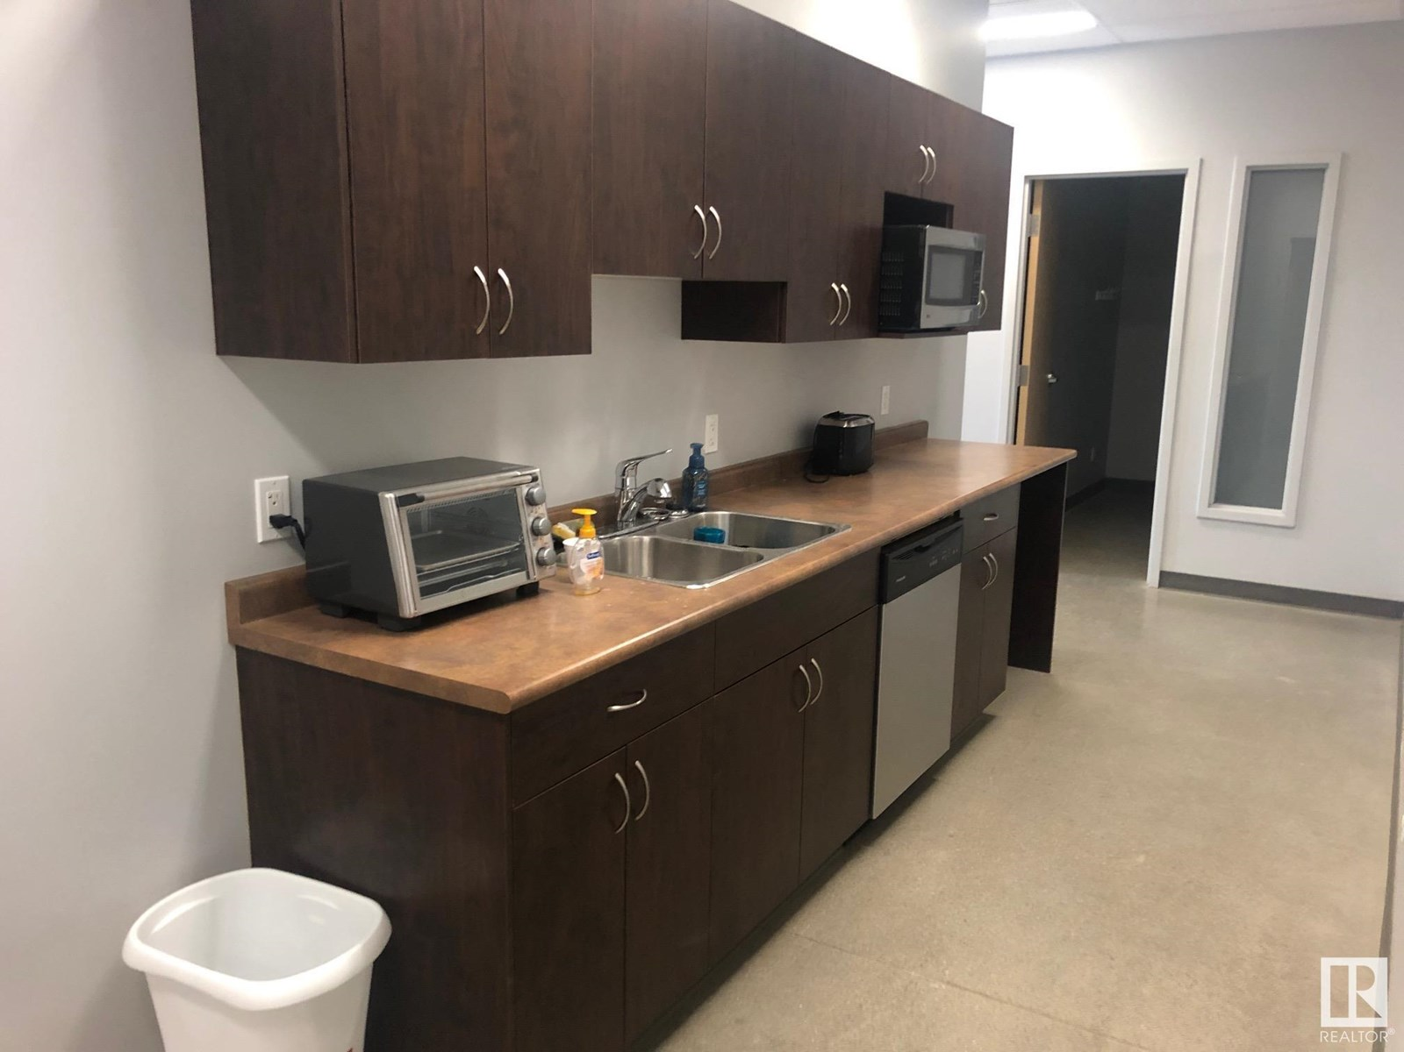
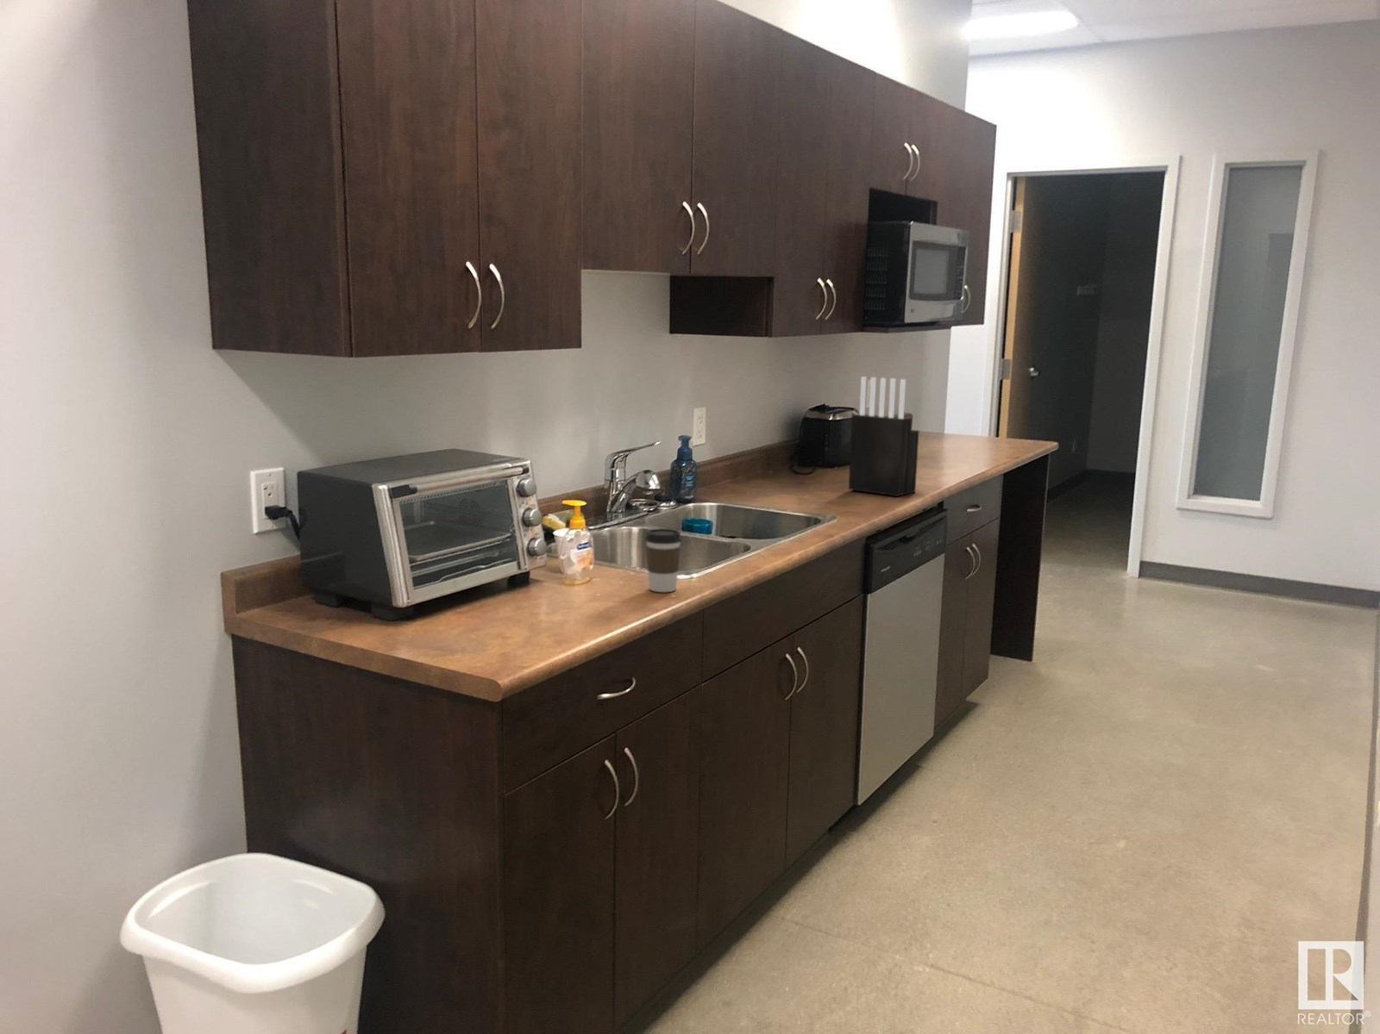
+ coffee cup [644,528,683,593]
+ knife block [848,376,919,497]
